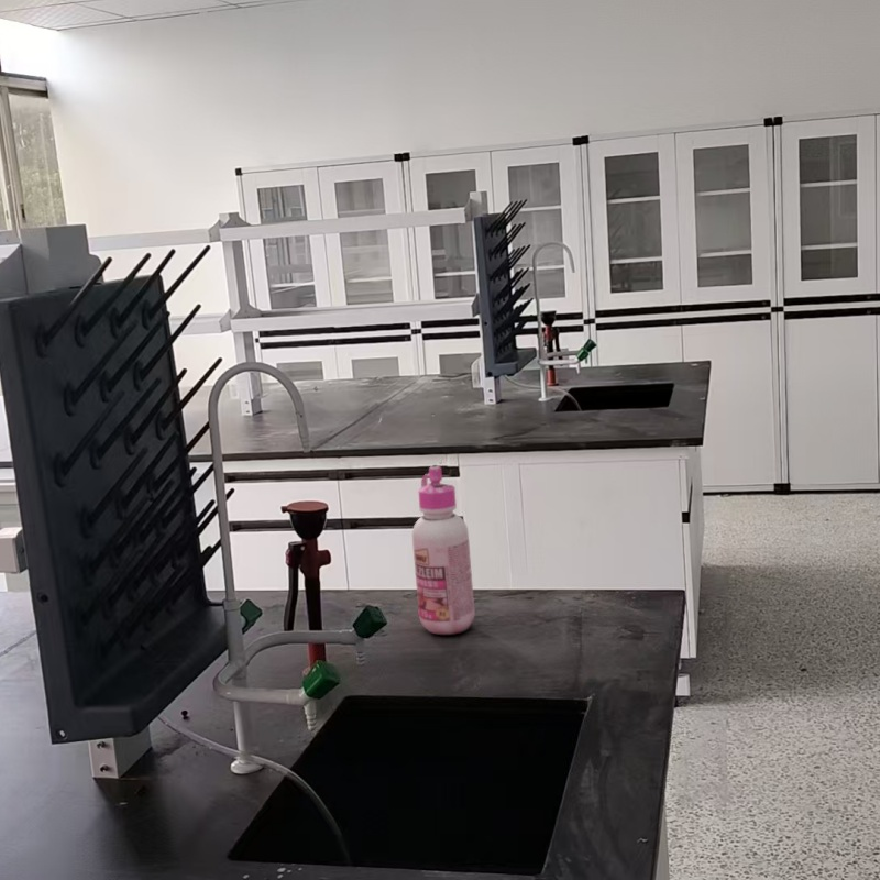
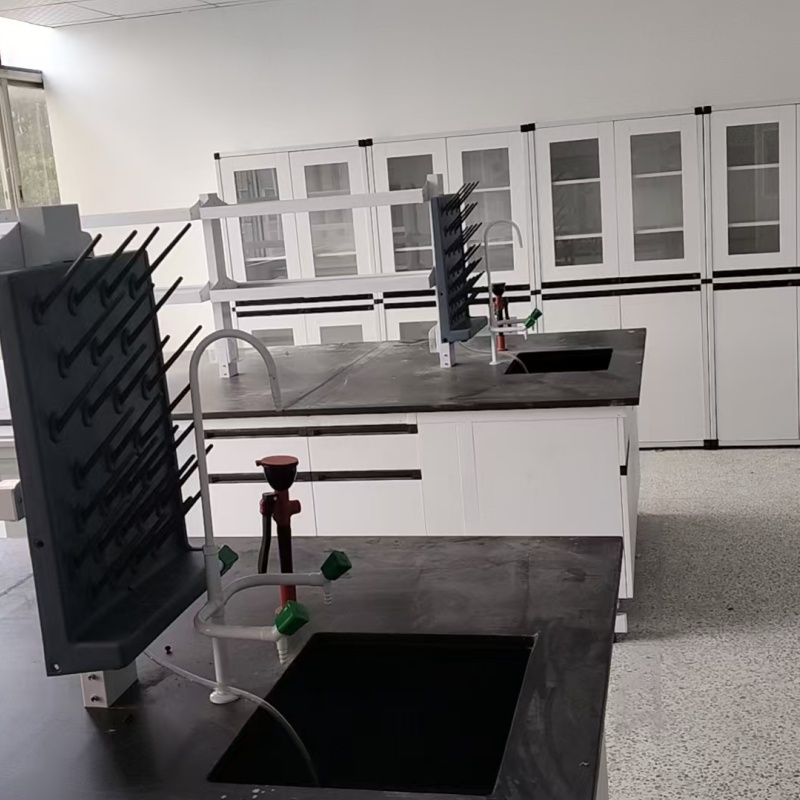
- glue bottle [411,464,475,636]
